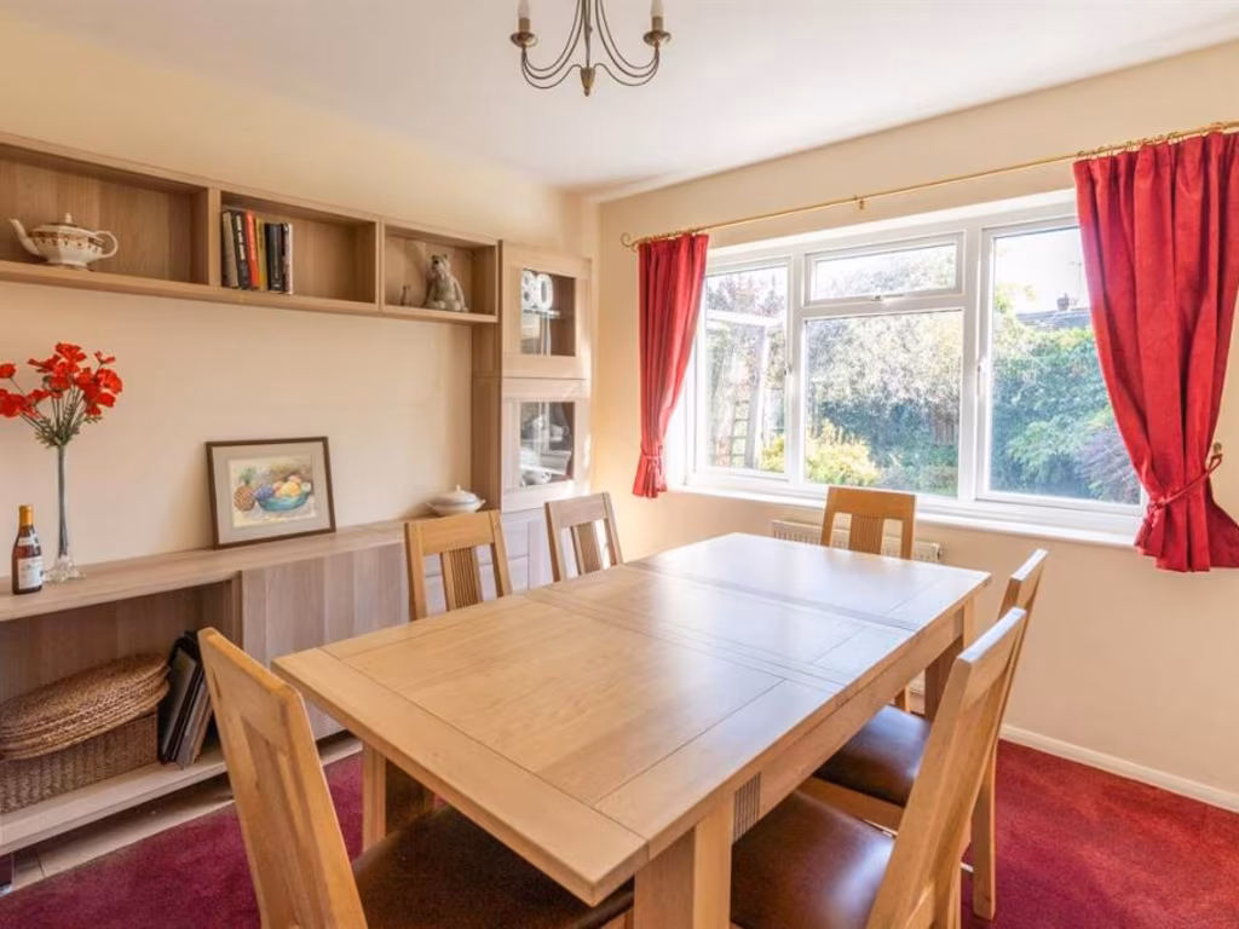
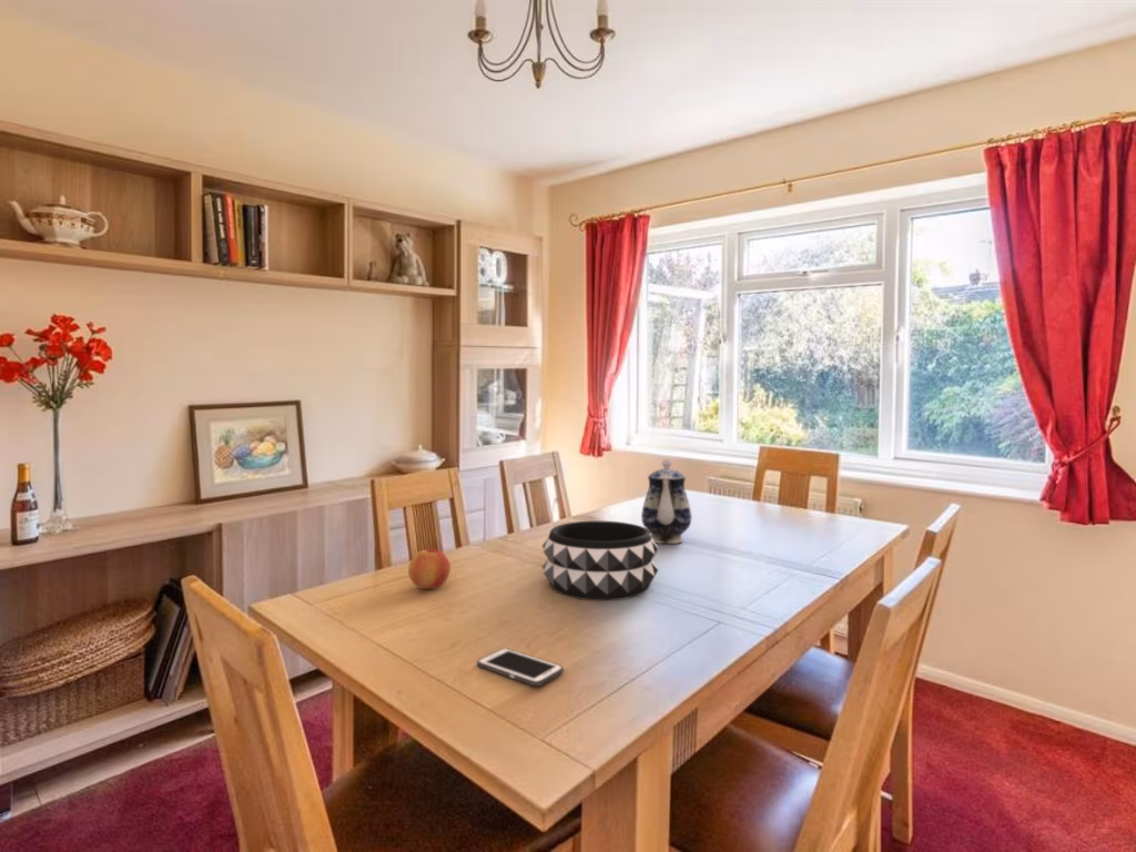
+ cell phone [476,647,565,687]
+ teapot [640,457,692,545]
+ decorative bowl [541,520,660,601]
+ apple [407,547,452,590]
